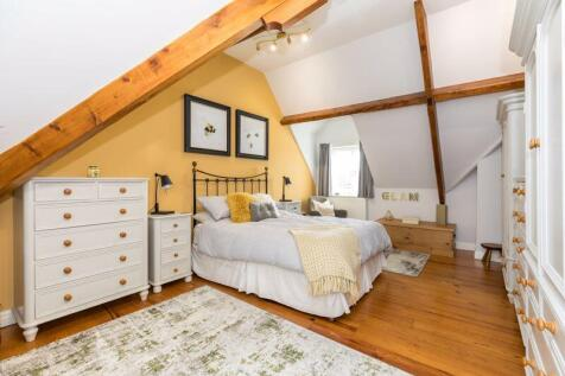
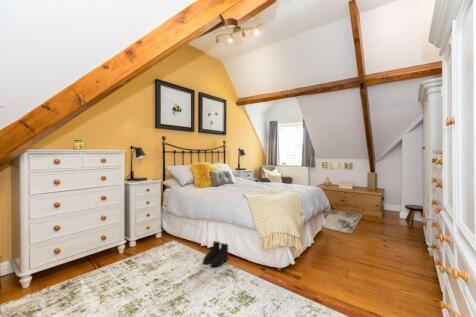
+ boots [202,240,229,268]
